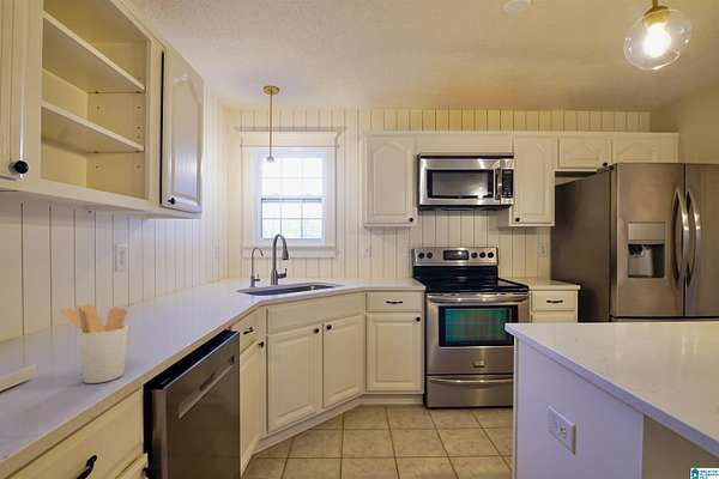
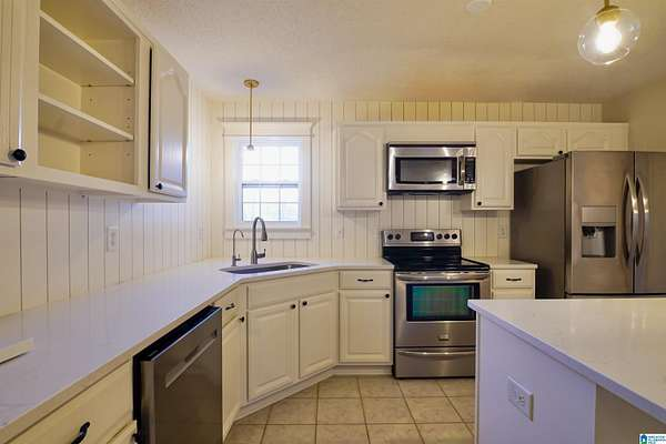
- utensil holder [60,303,129,384]
